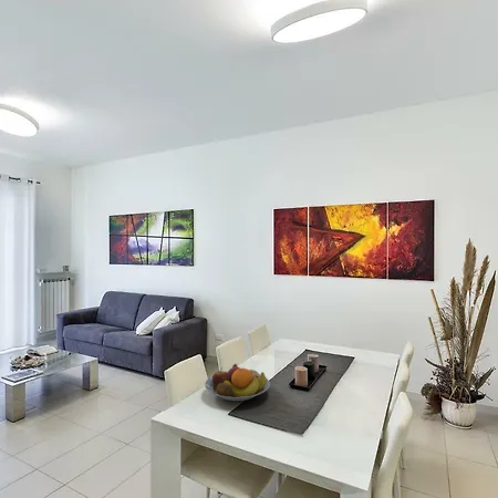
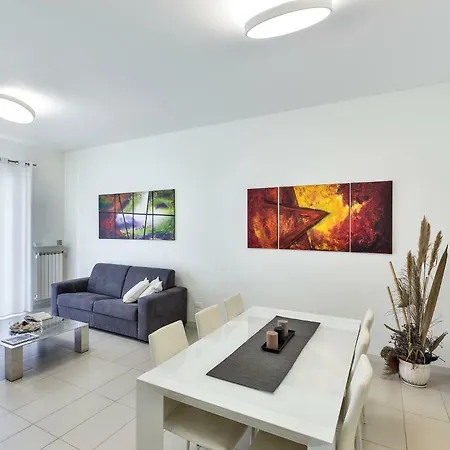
- fruit bowl [204,363,271,403]
